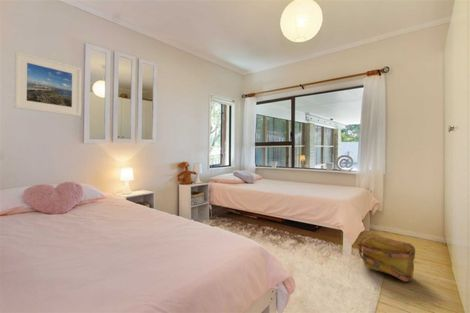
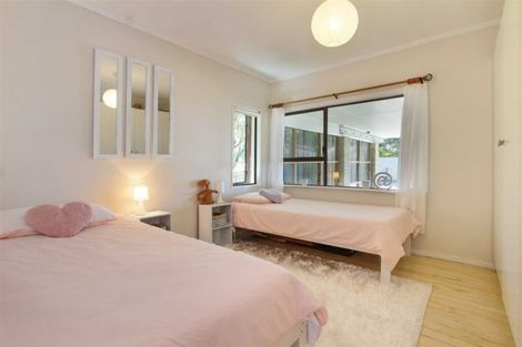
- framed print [13,50,82,117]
- backpack [355,232,416,283]
